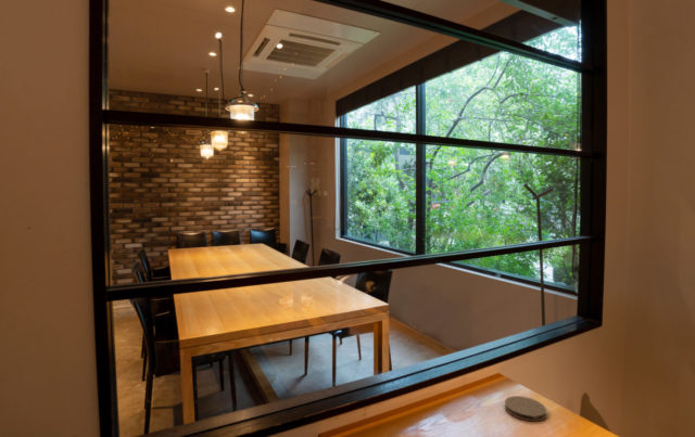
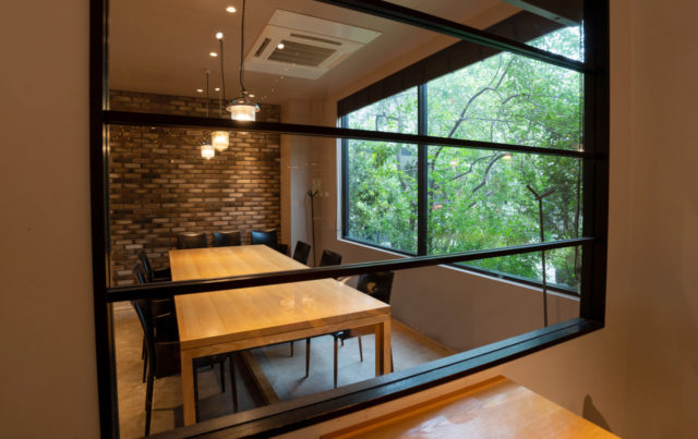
- coaster [504,395,547,423]
